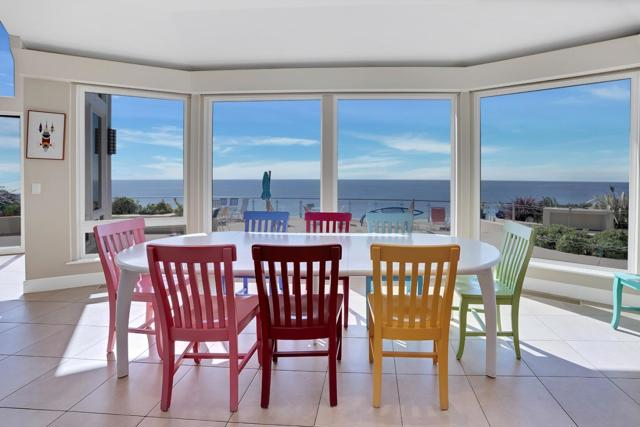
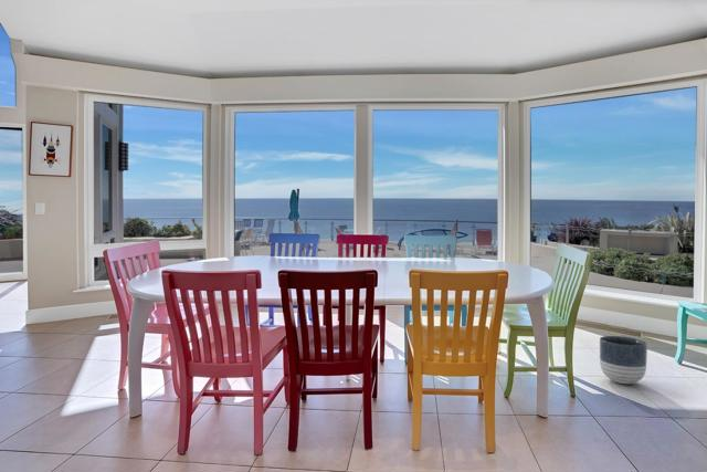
+ planter [599,335,648,385]
